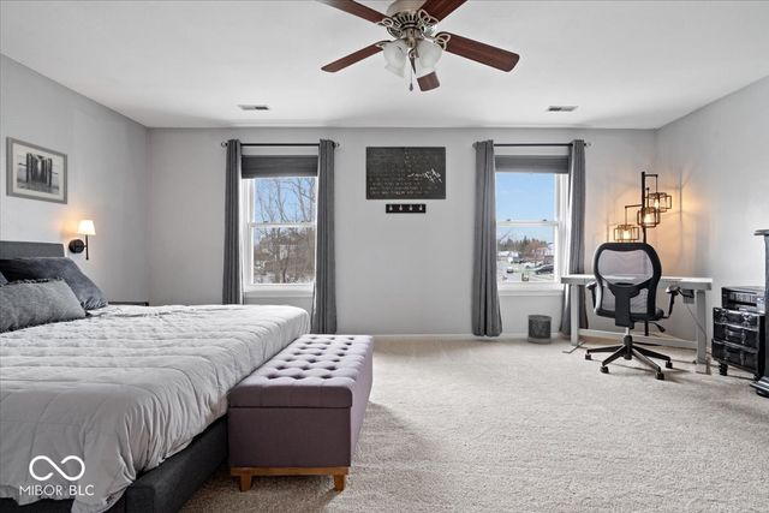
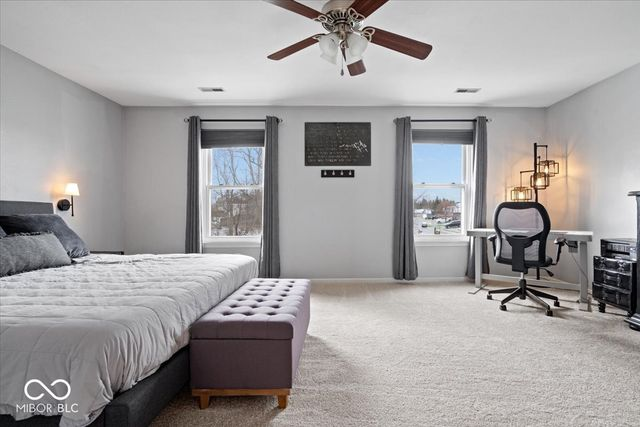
- wall art [5,136,68,205]
- wastebasket [526,314,553,345]
